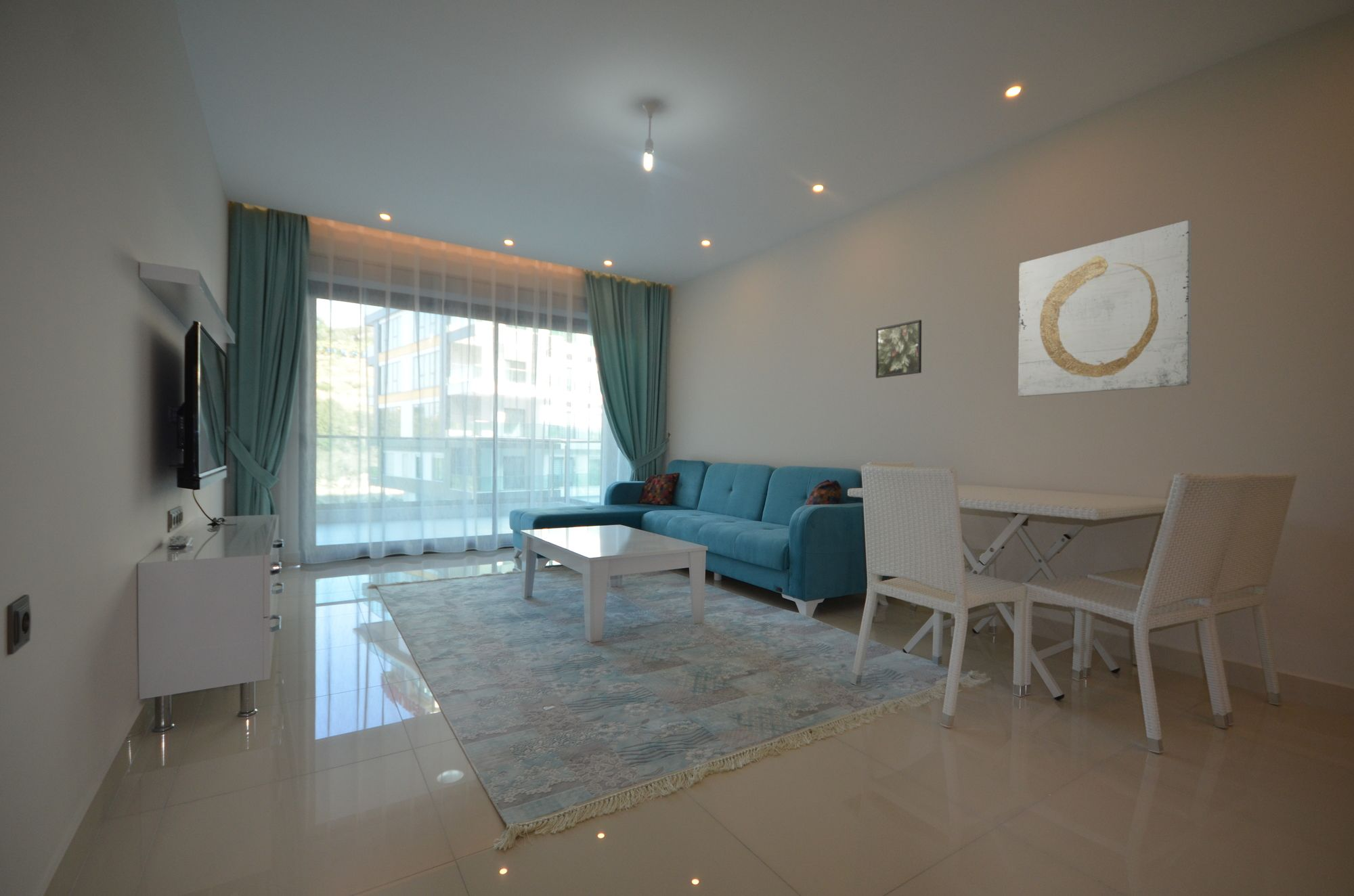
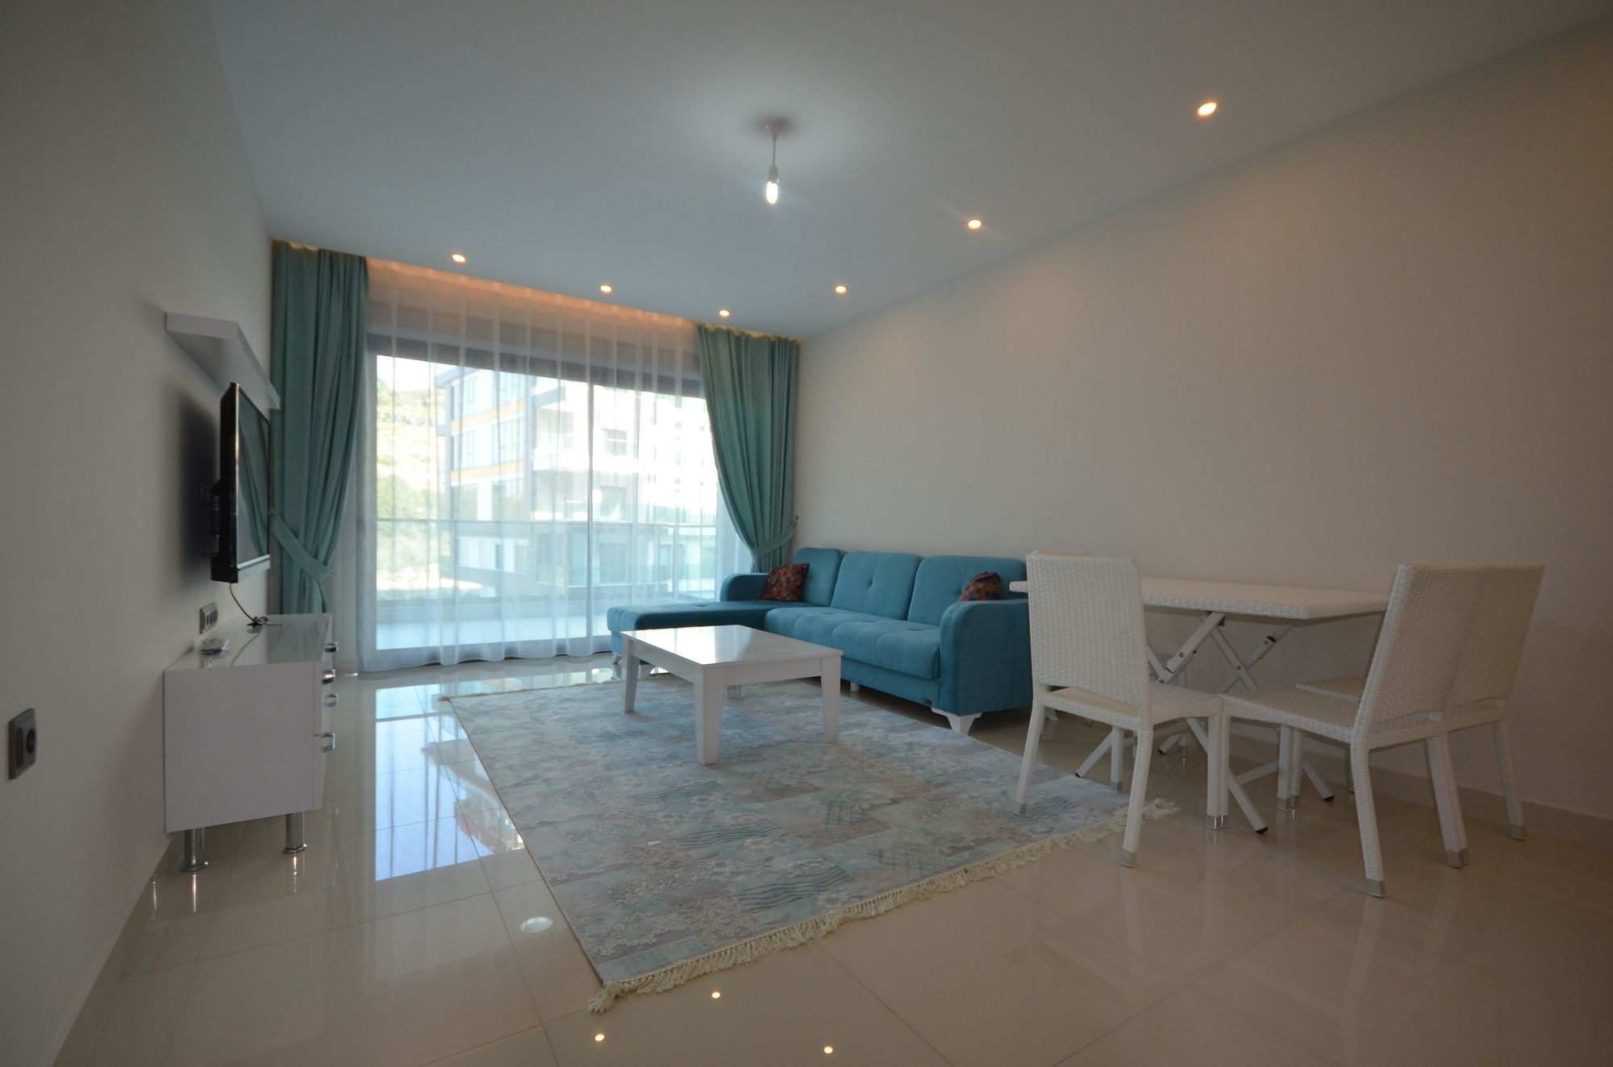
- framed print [875,319,922,379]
- wall art [1018,220,1192,397]
